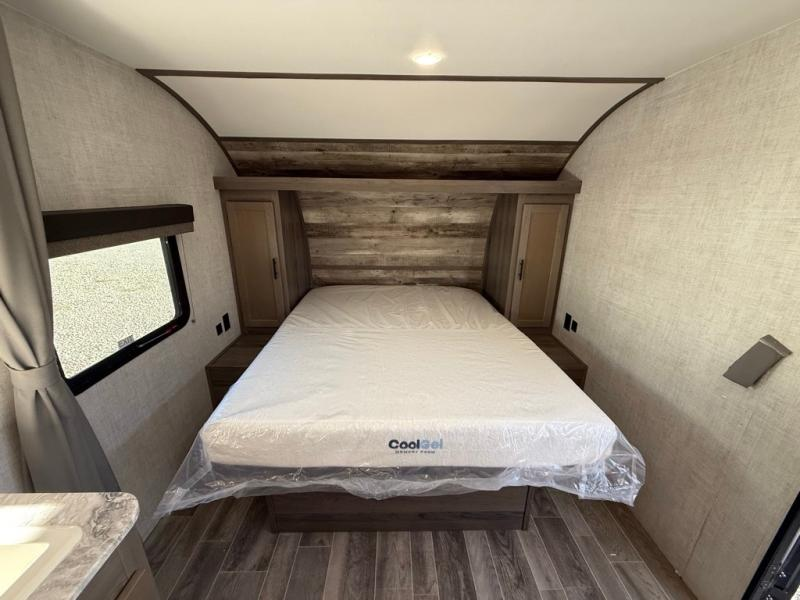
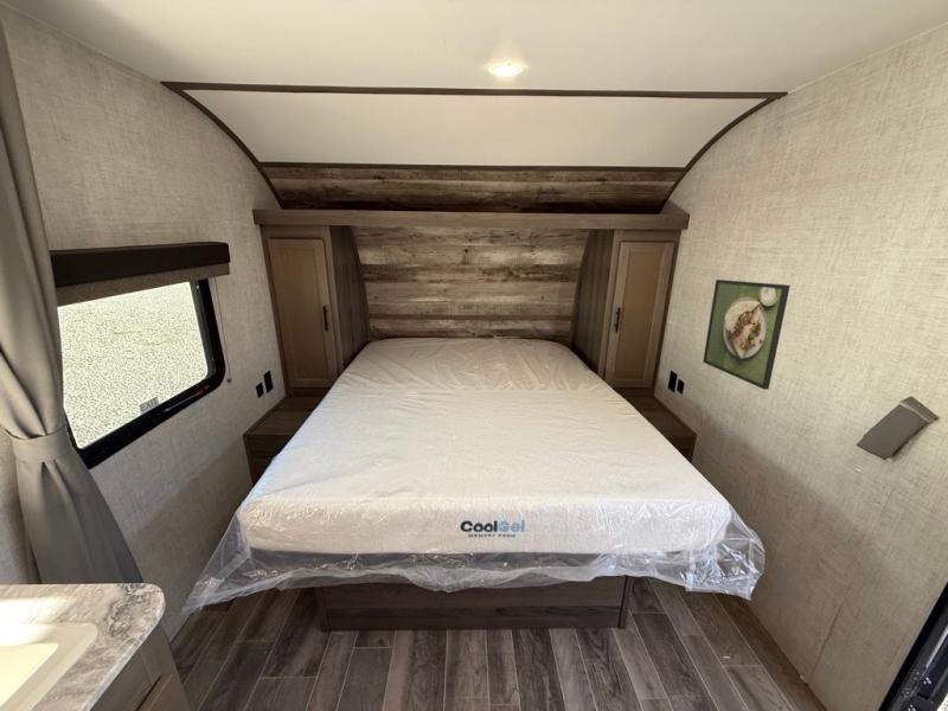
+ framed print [702,278,792,391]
